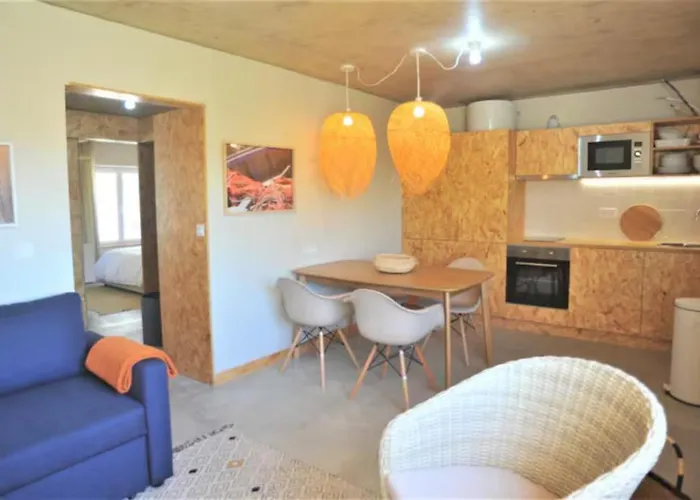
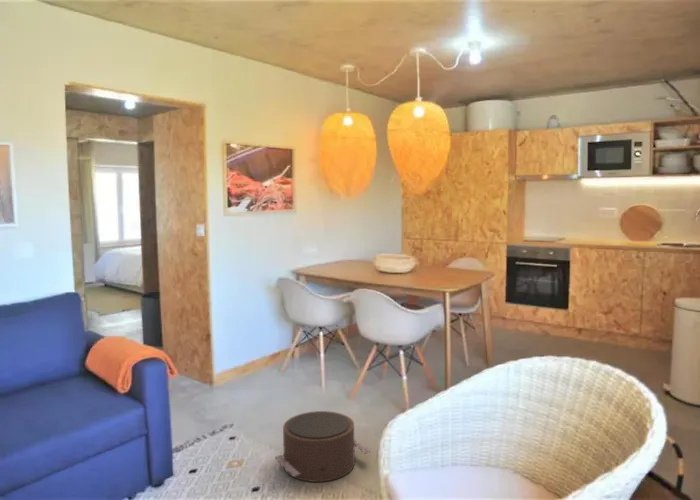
+ pouf [274,410,372,483]
